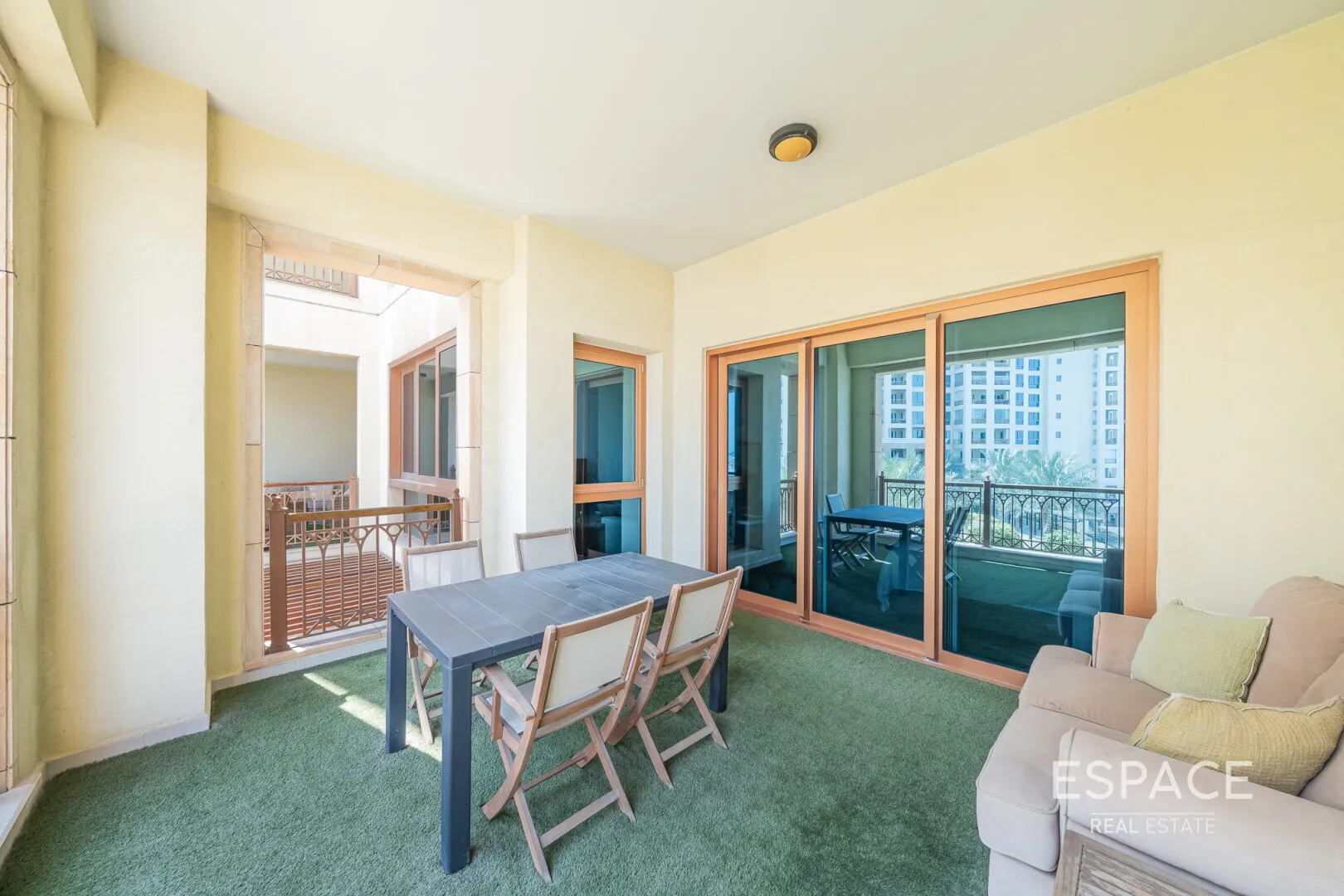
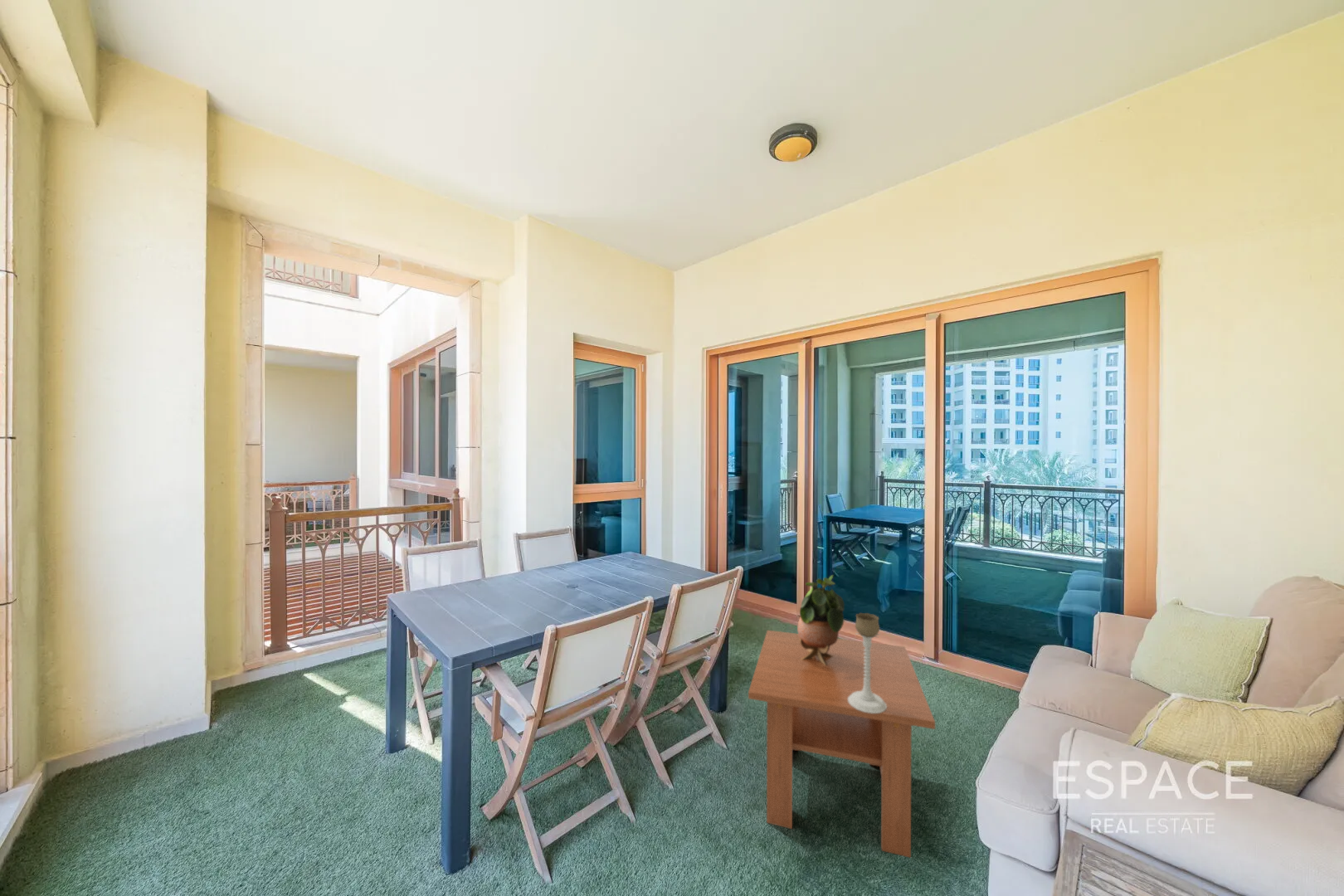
+ potted plant [796,574,845,665]
+ candle holder [848,612,887,713]
+ coffee table [747,630,936,859]
